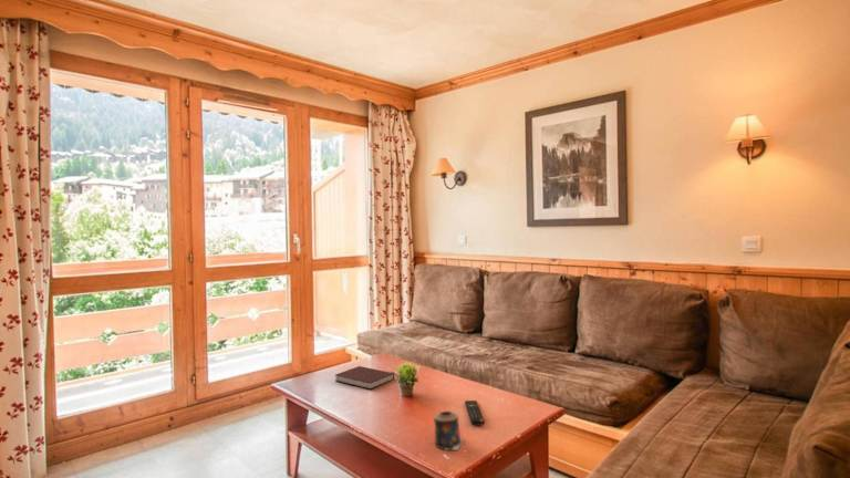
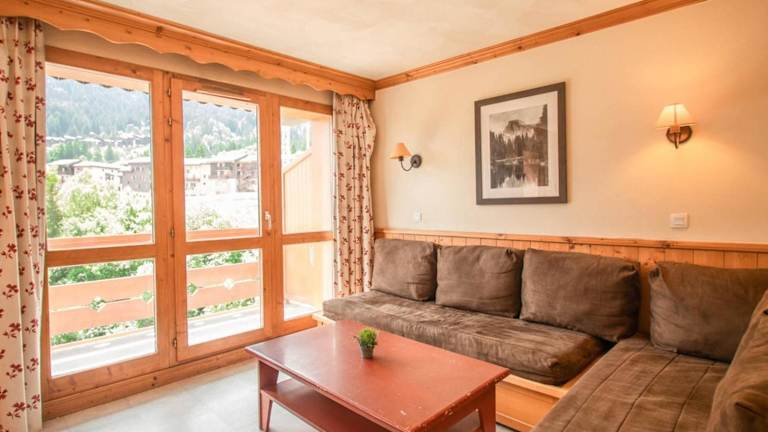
- notebook [334,365,395,391]
- remote control [464,399,486,427]
- candle [433,411,466,451]
